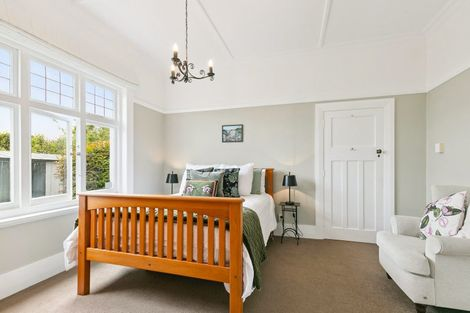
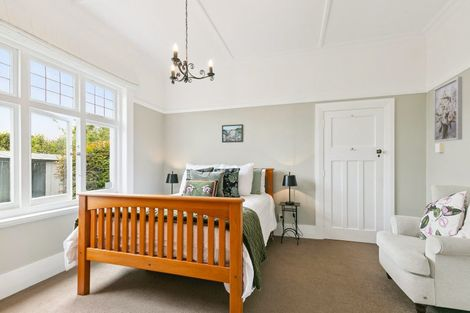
+ wall art [433,76,463,143]
